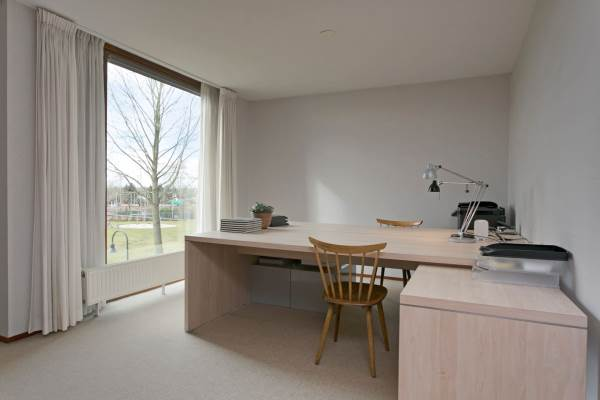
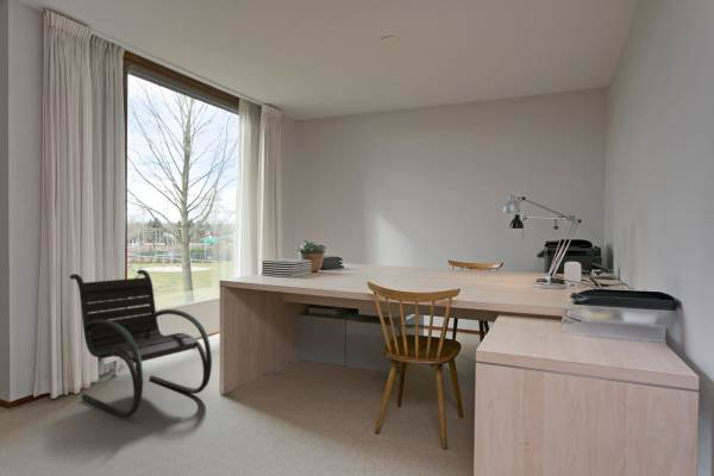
+ lounge chair [69,269,213,419]
